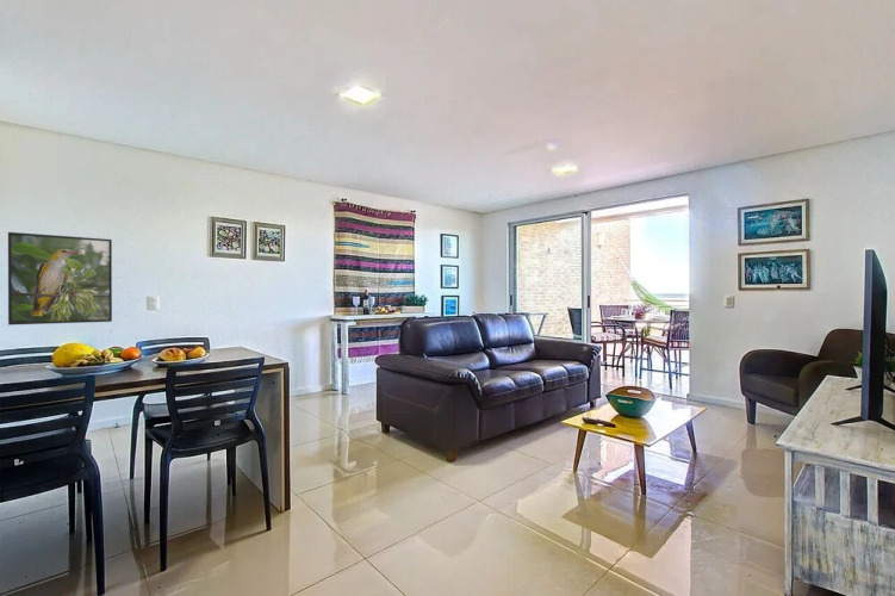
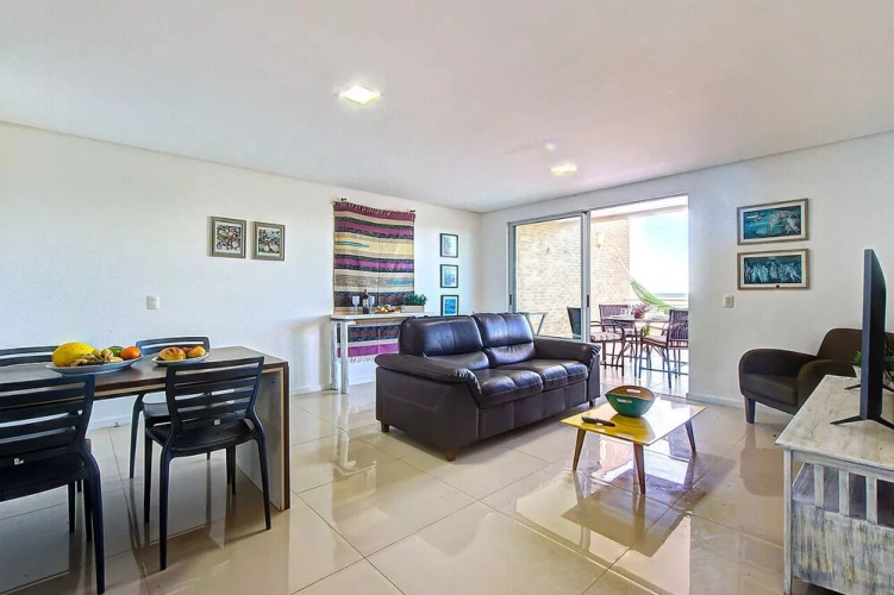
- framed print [7,231,113,327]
